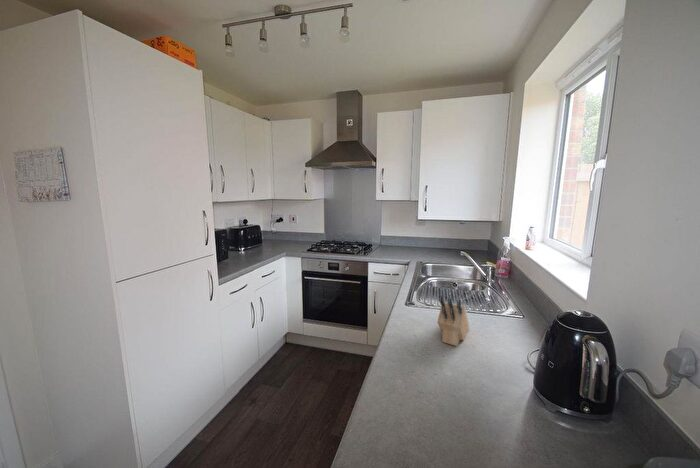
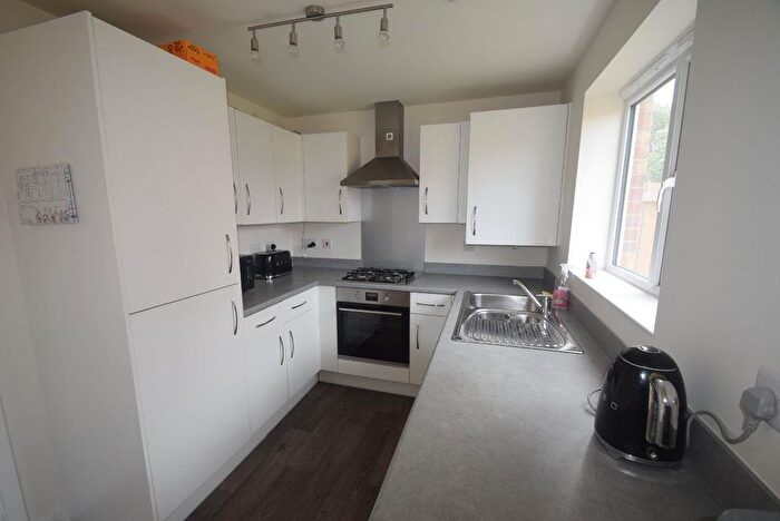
- knife block [436,295,470,347]
